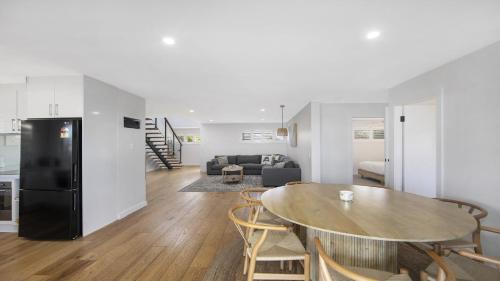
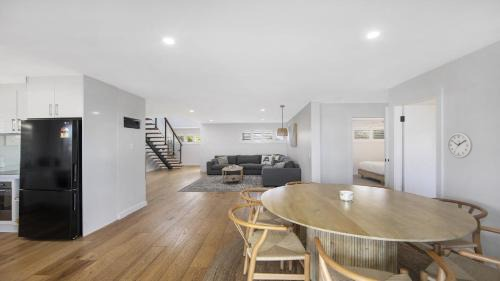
+ wall clock [446,131,473,159]
